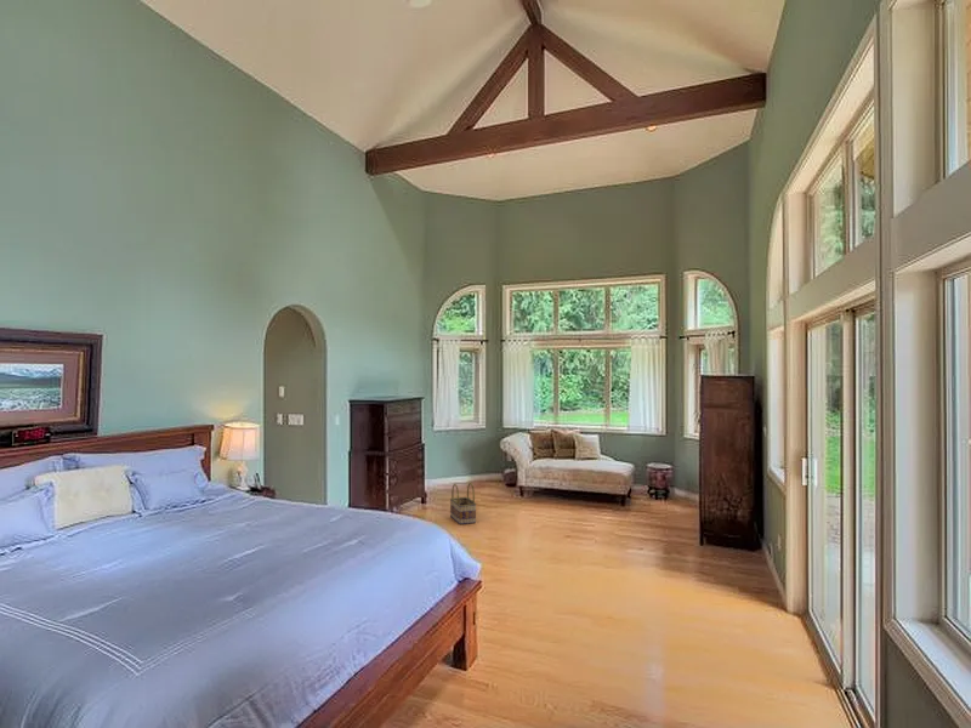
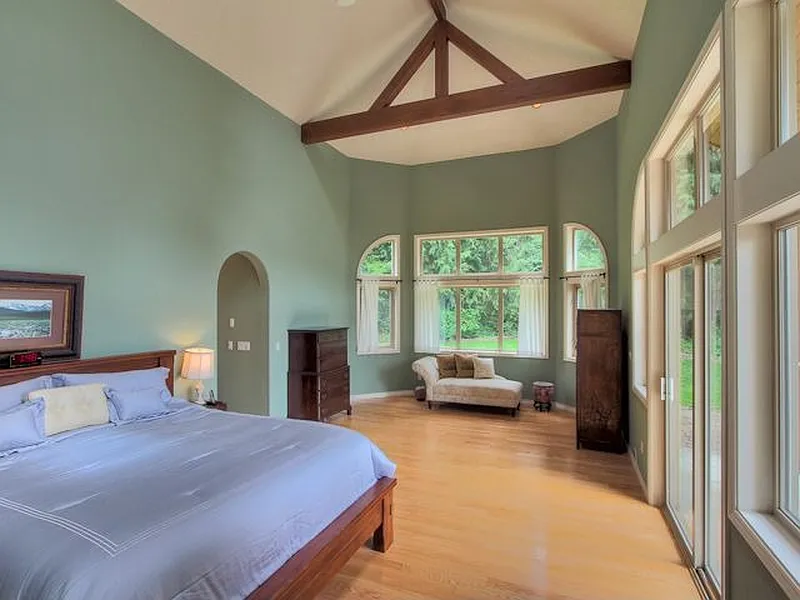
- basket [449,482,478,525]
